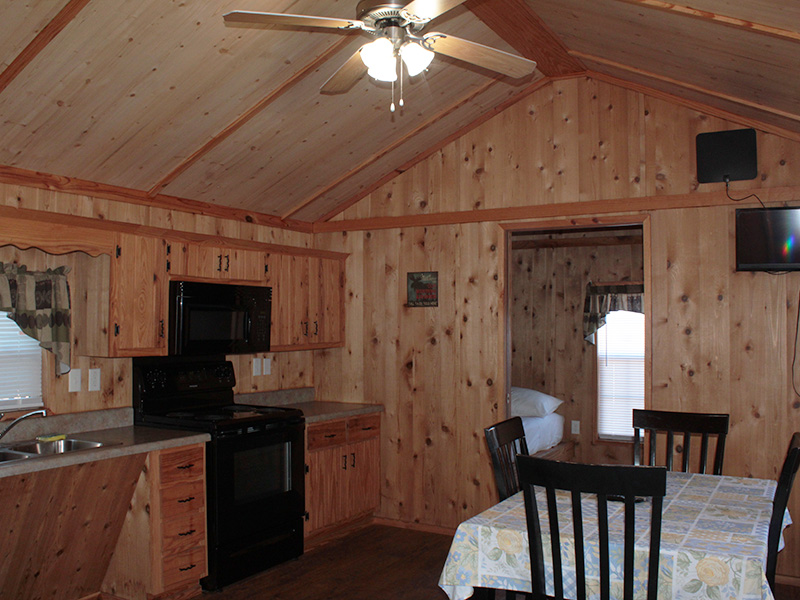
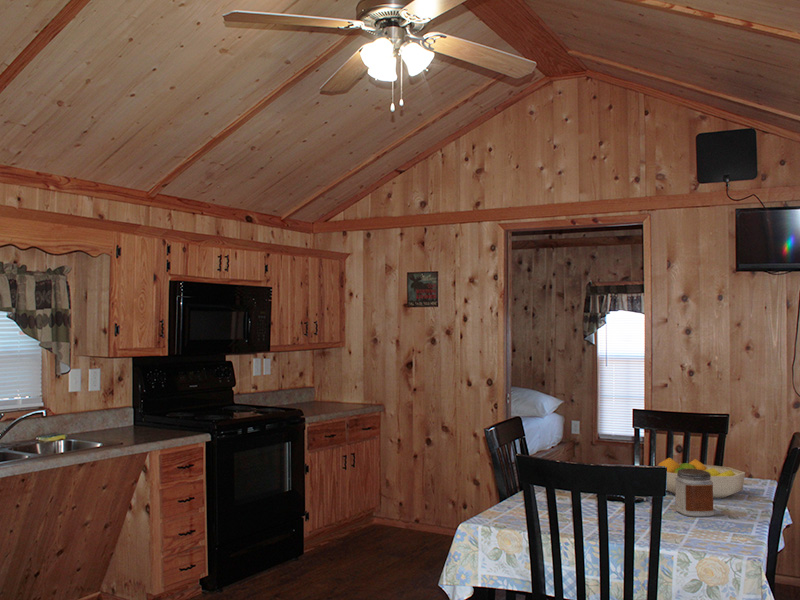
+ jar [674,469,715,518]
+ fruit bowl [658,457,746,499]
